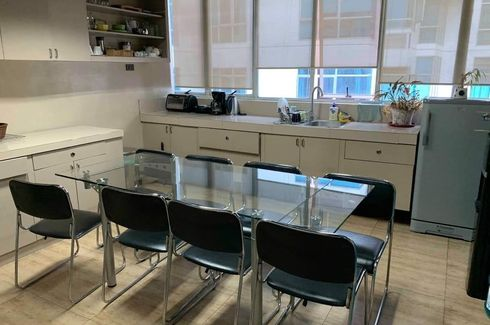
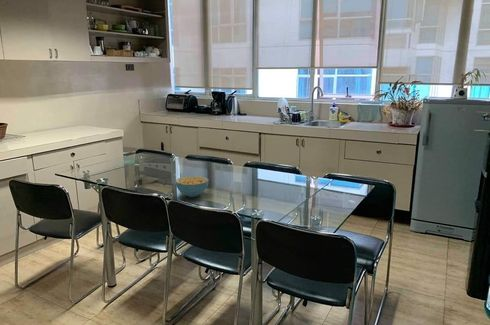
+ cereal bowl [174,175,210,198]
